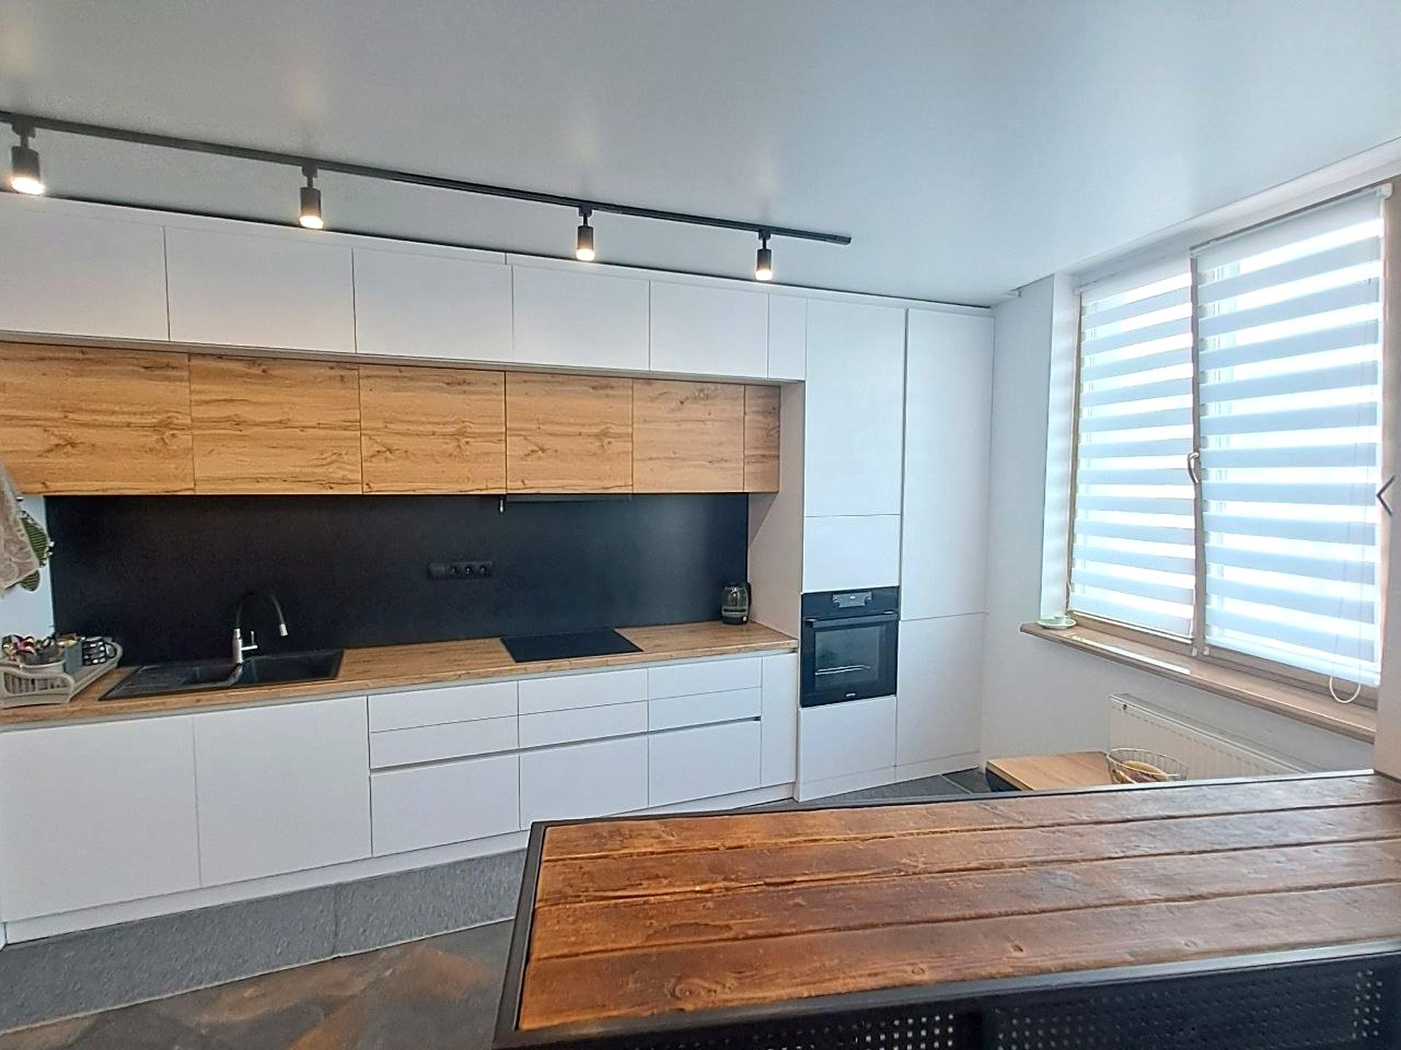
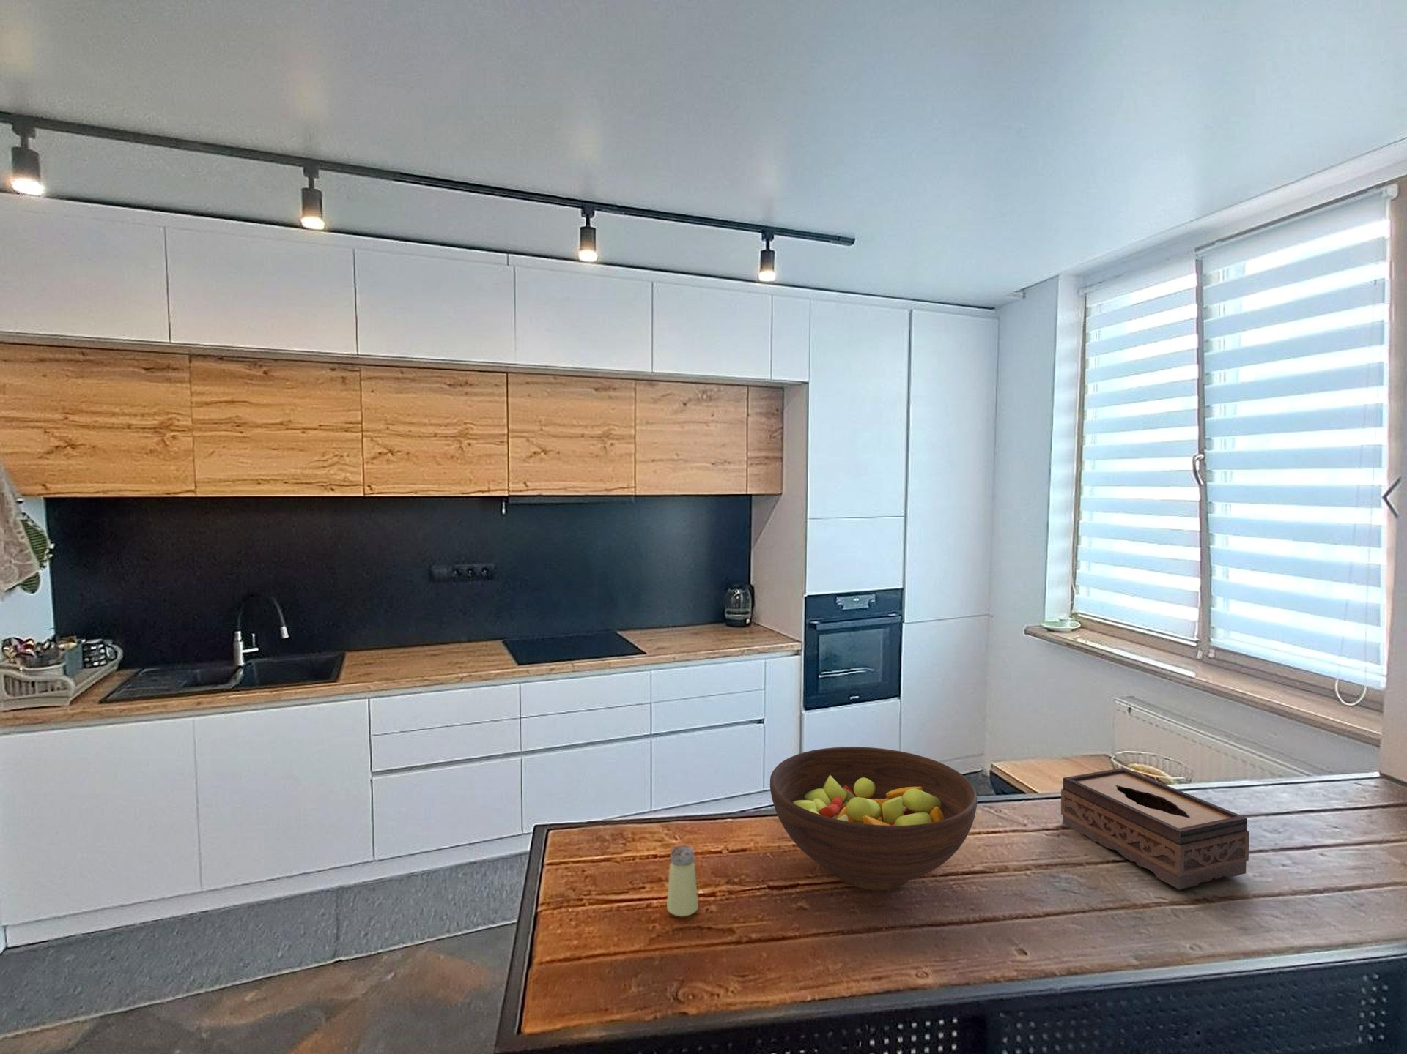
+ fruit bowl [770,746,977,891]
+ tissue box [1060,767,1250,890]
+ saltshaker [666,845,699,917]
